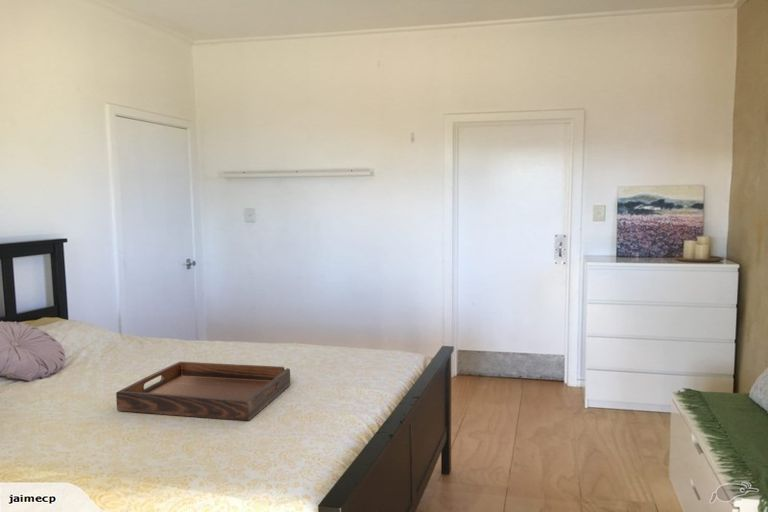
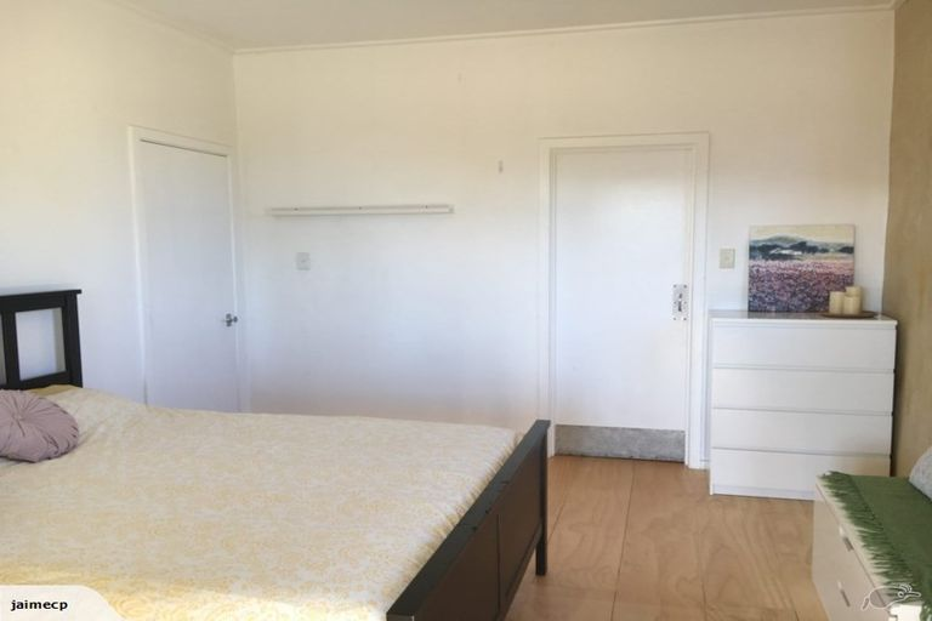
- serving tray [115,361,291,422]
